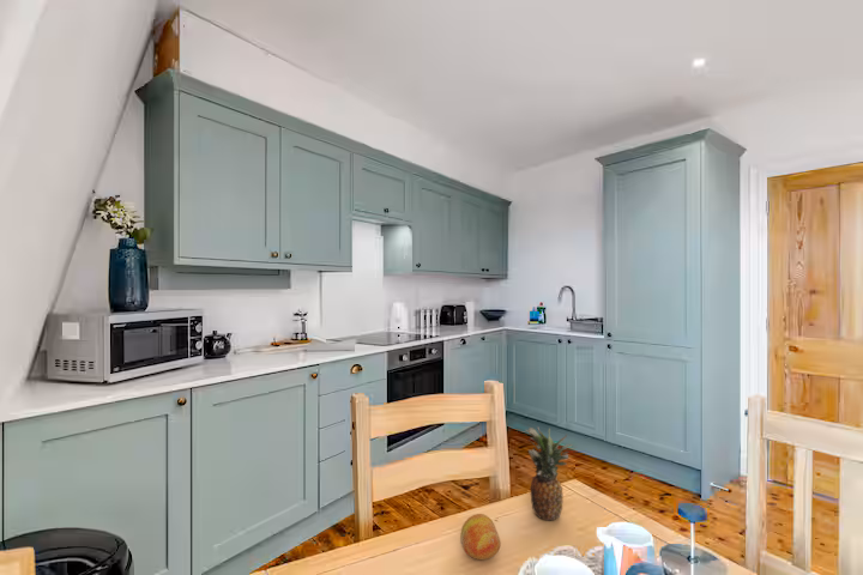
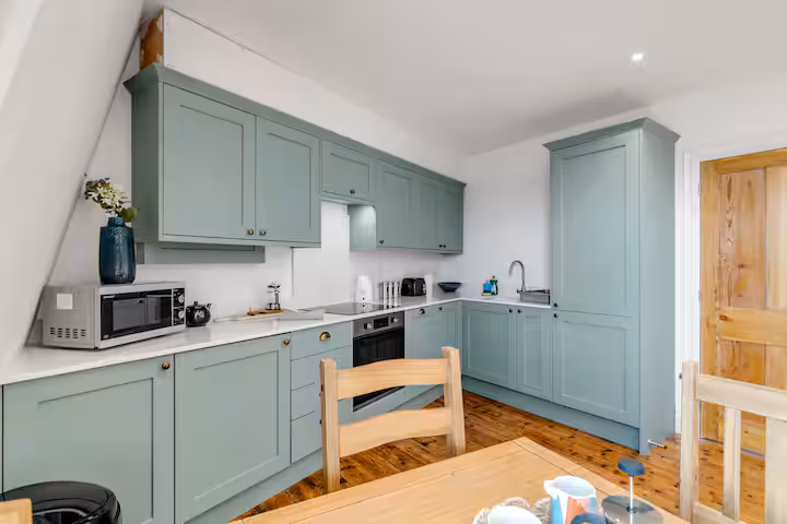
- fruit [459,513,502,561]
- fruit [524,425,574,521]
